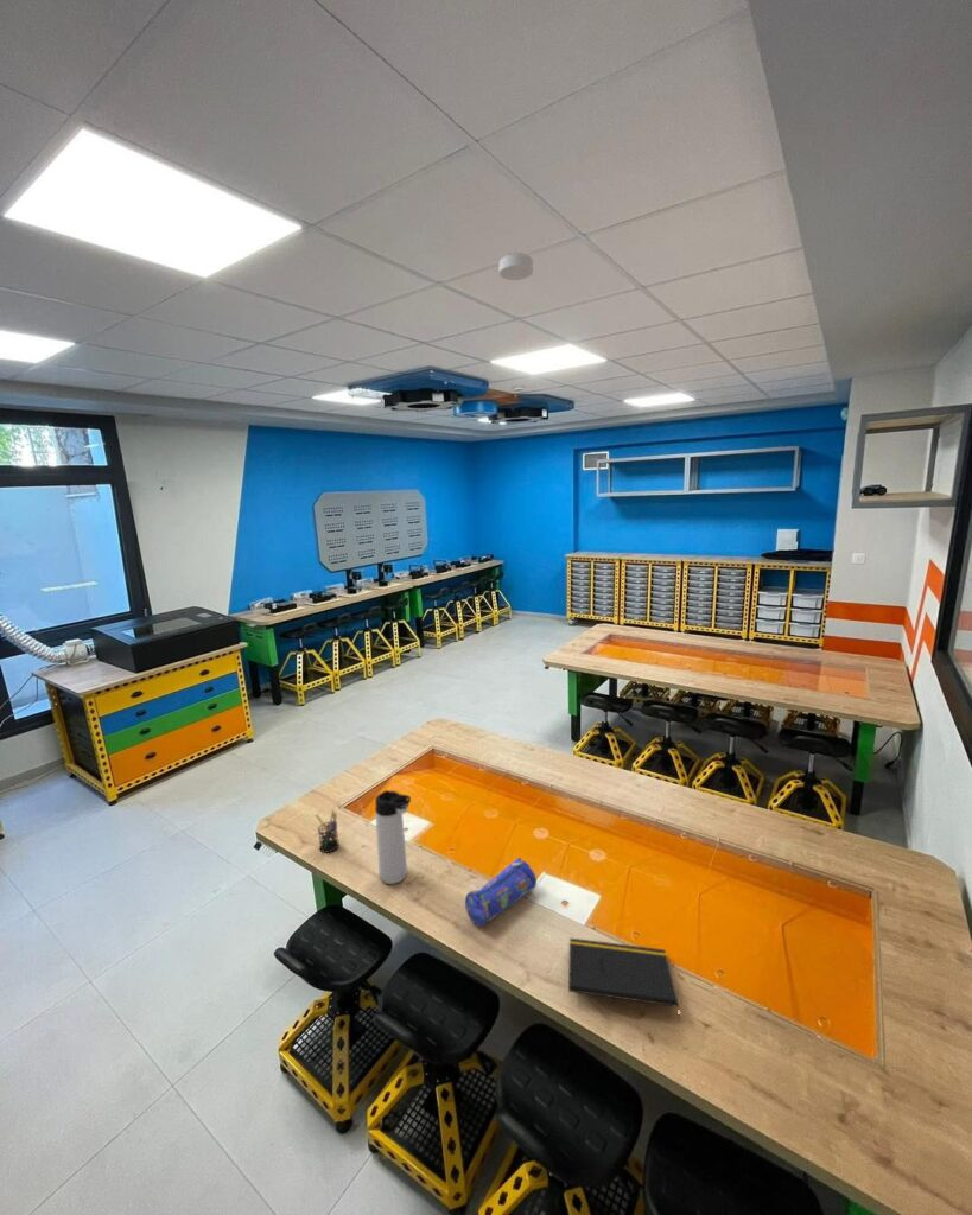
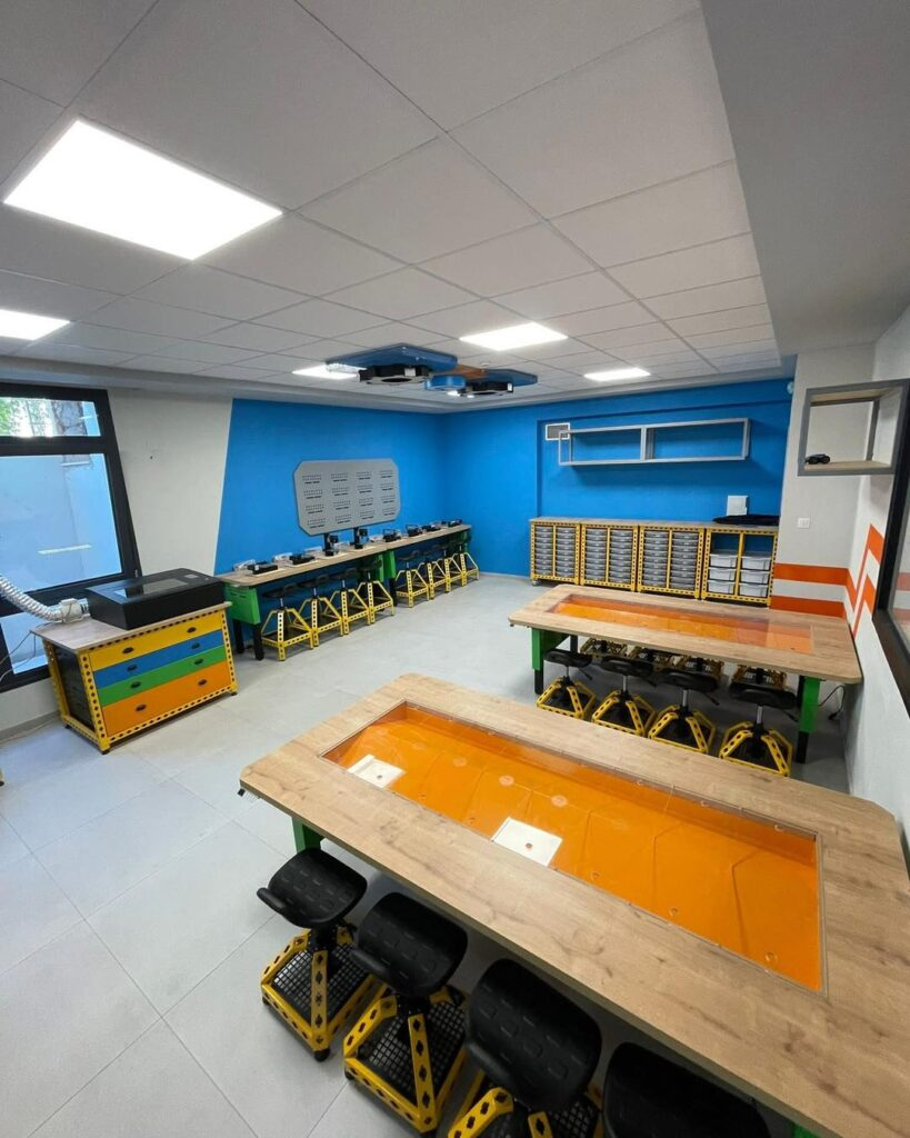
- thermos bottle [374,789,412,885]
- notepad [567,937,681,1019]
- pencil case [464,857,538,927]
- smoke detector [498,250,534,281]
- pen holder [315,809,341,854]
